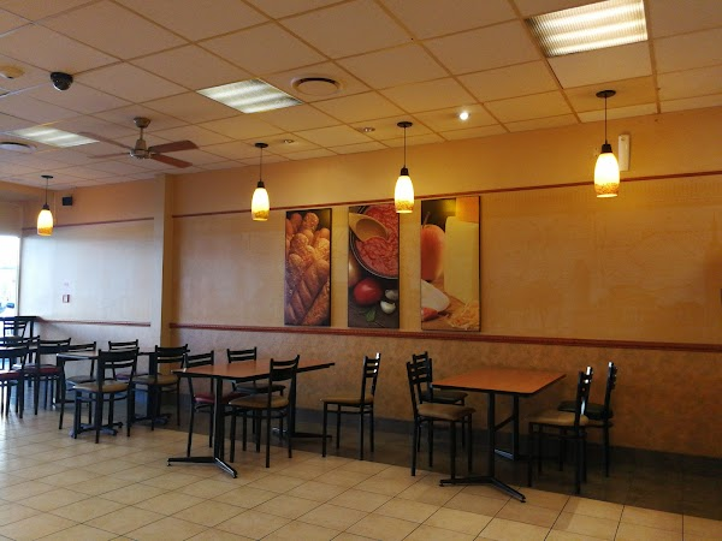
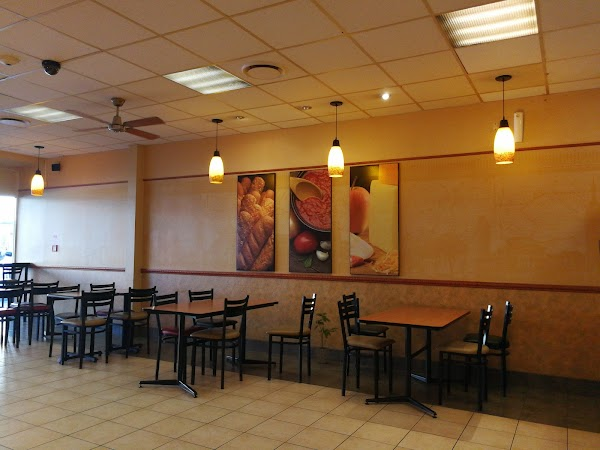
+ house plant [313,312,341,365]
